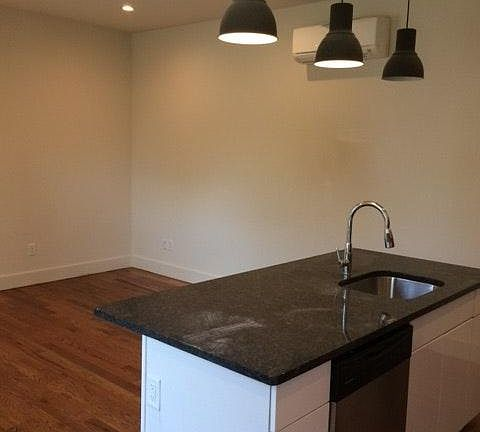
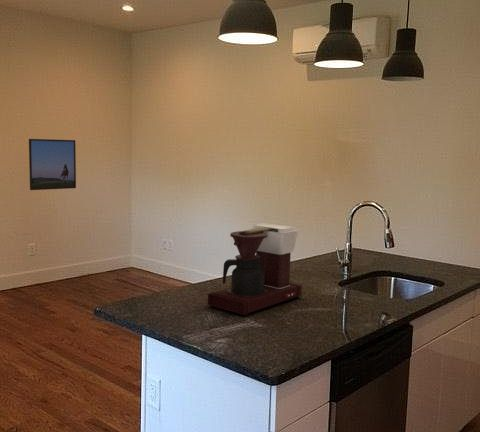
+ coffee maker [207,222,303,316]
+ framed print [28,138,77,191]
